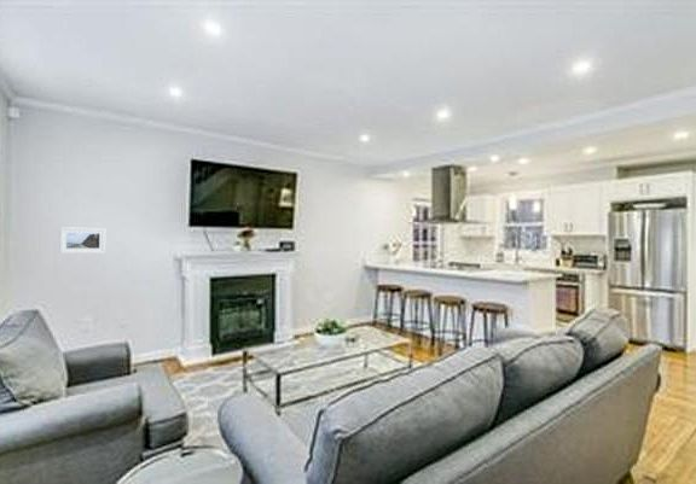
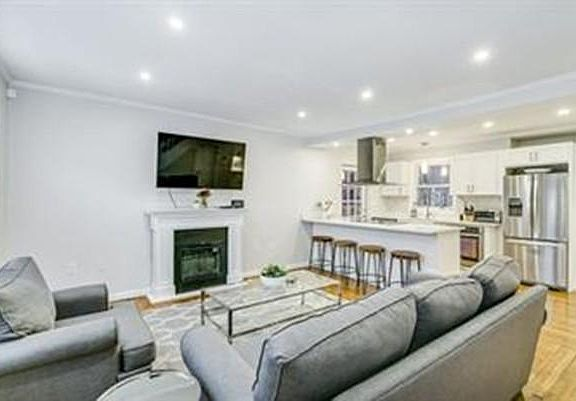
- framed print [59,226,106,255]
